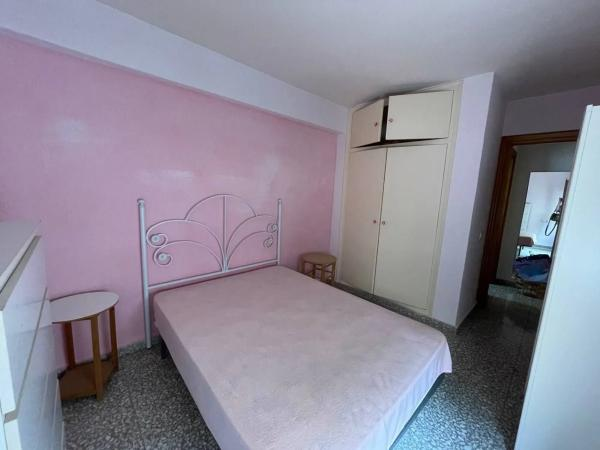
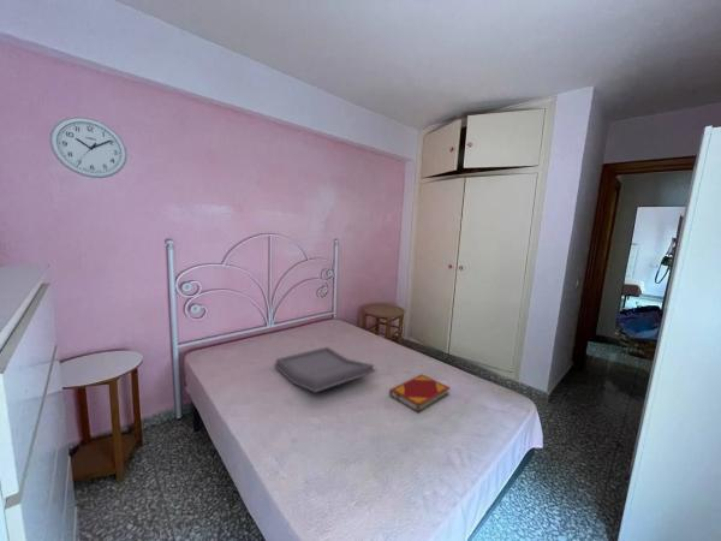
+ serving tray [273,346,377,393]
+ hardback book [388,374,452,415]
+ wall clock [48,115,129,179]
